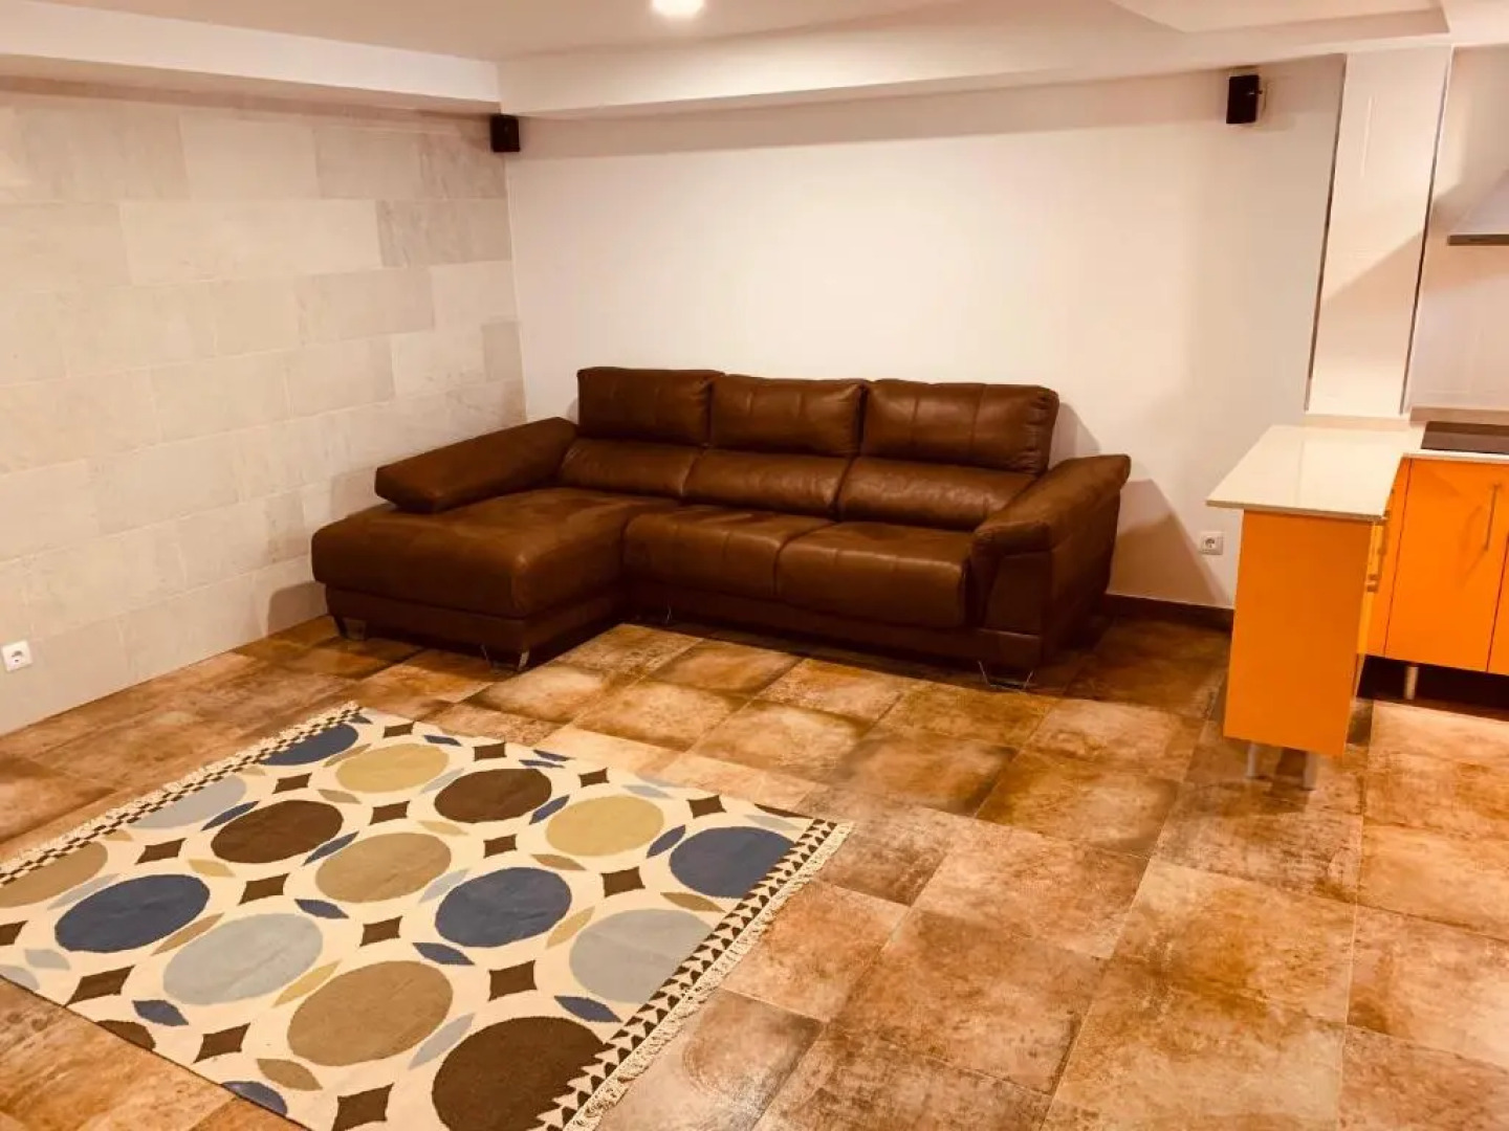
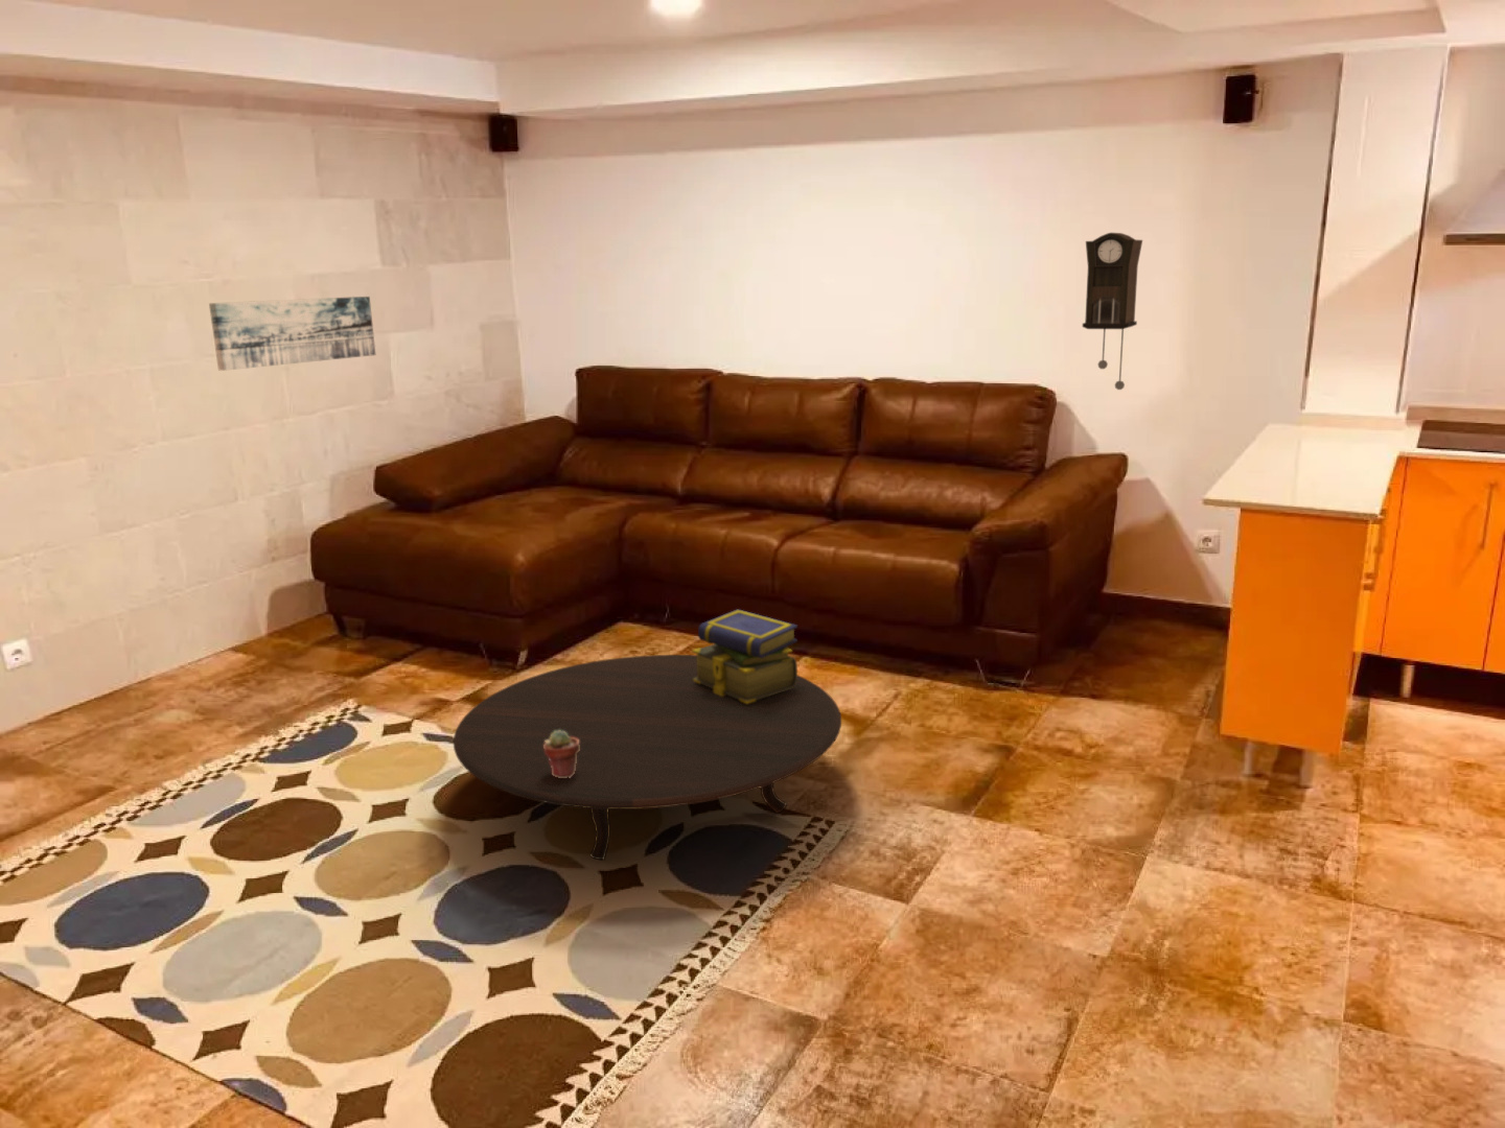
+ wall art [209,295,376,372]
+ pendulum clock [1082,232,1144,391]
+ stack of books [691,608,799,704]
+ potted succulent [544,730,579,778]
+ table [453,654,843,860]
